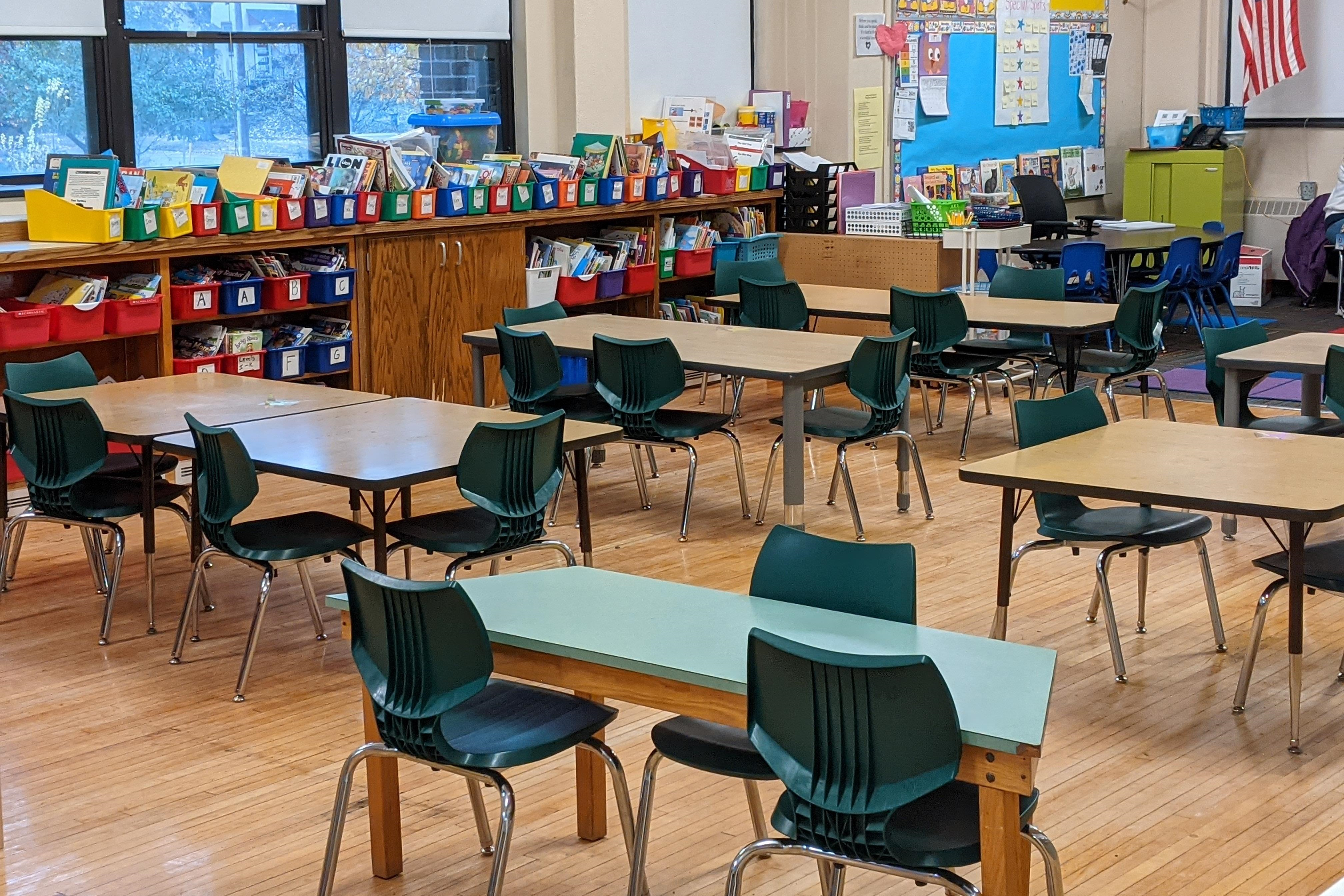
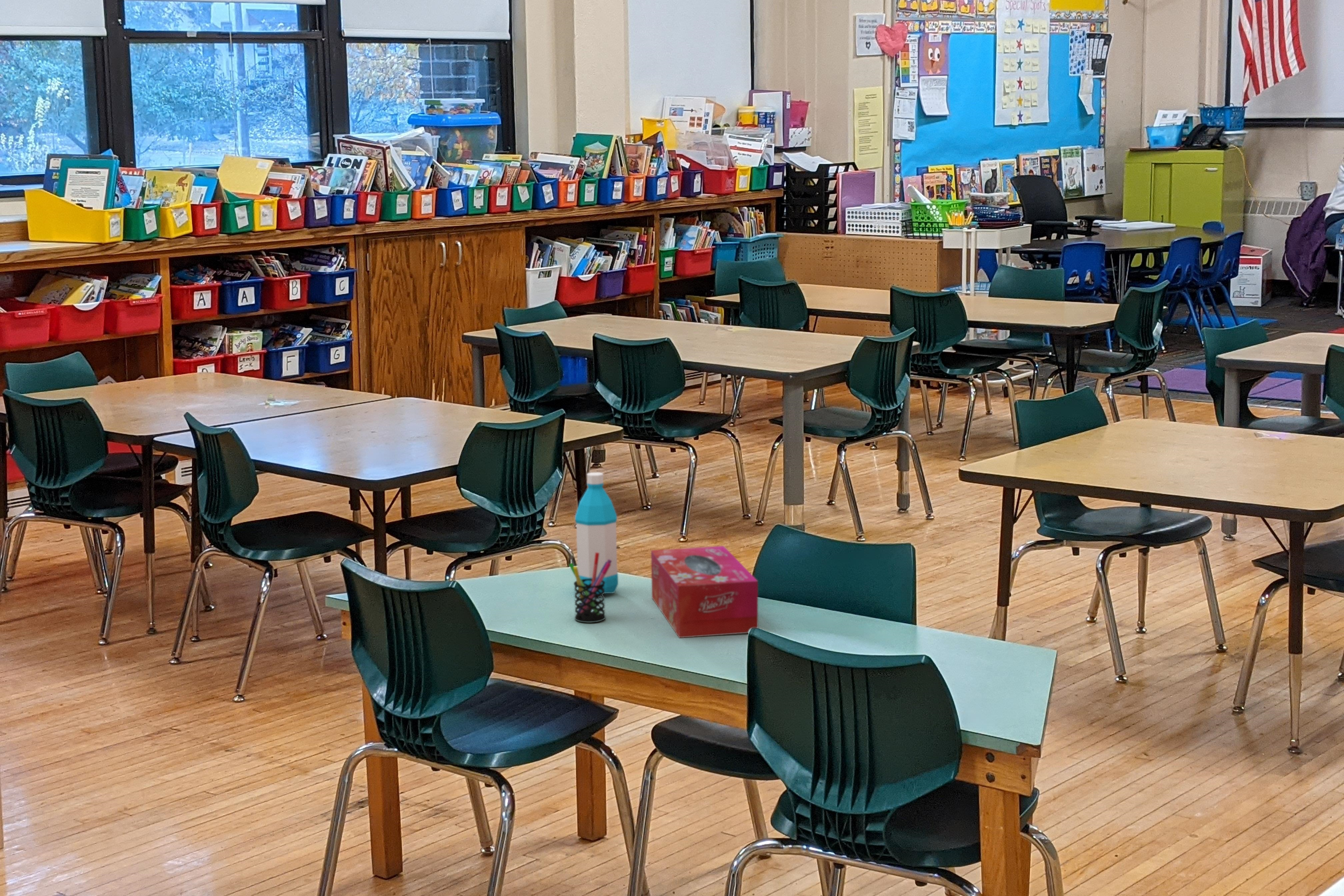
+ tissue box [651,546,758,638]
+ water bottle [575,472,619,594]
+ pen holder [569,553,612,623]
